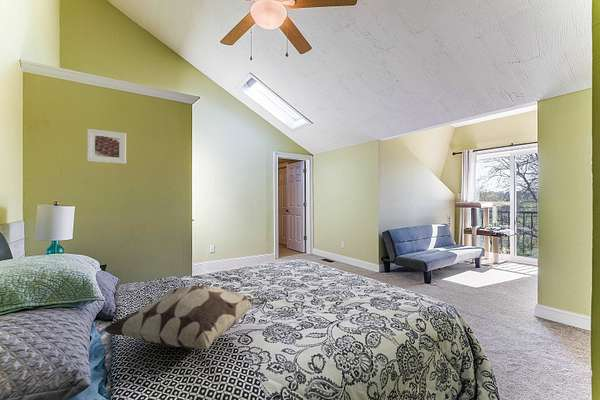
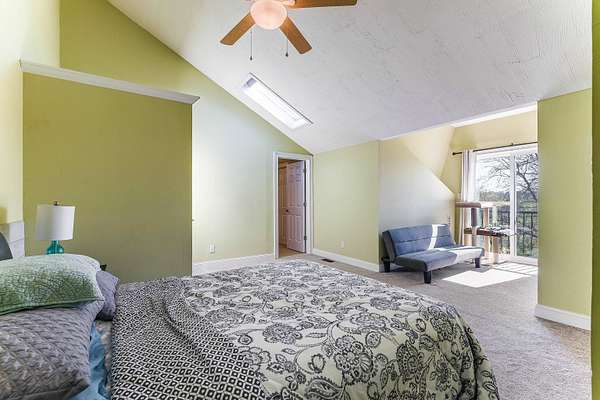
- decorative pillow [101,284,268,350]
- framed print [86,128,127,165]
